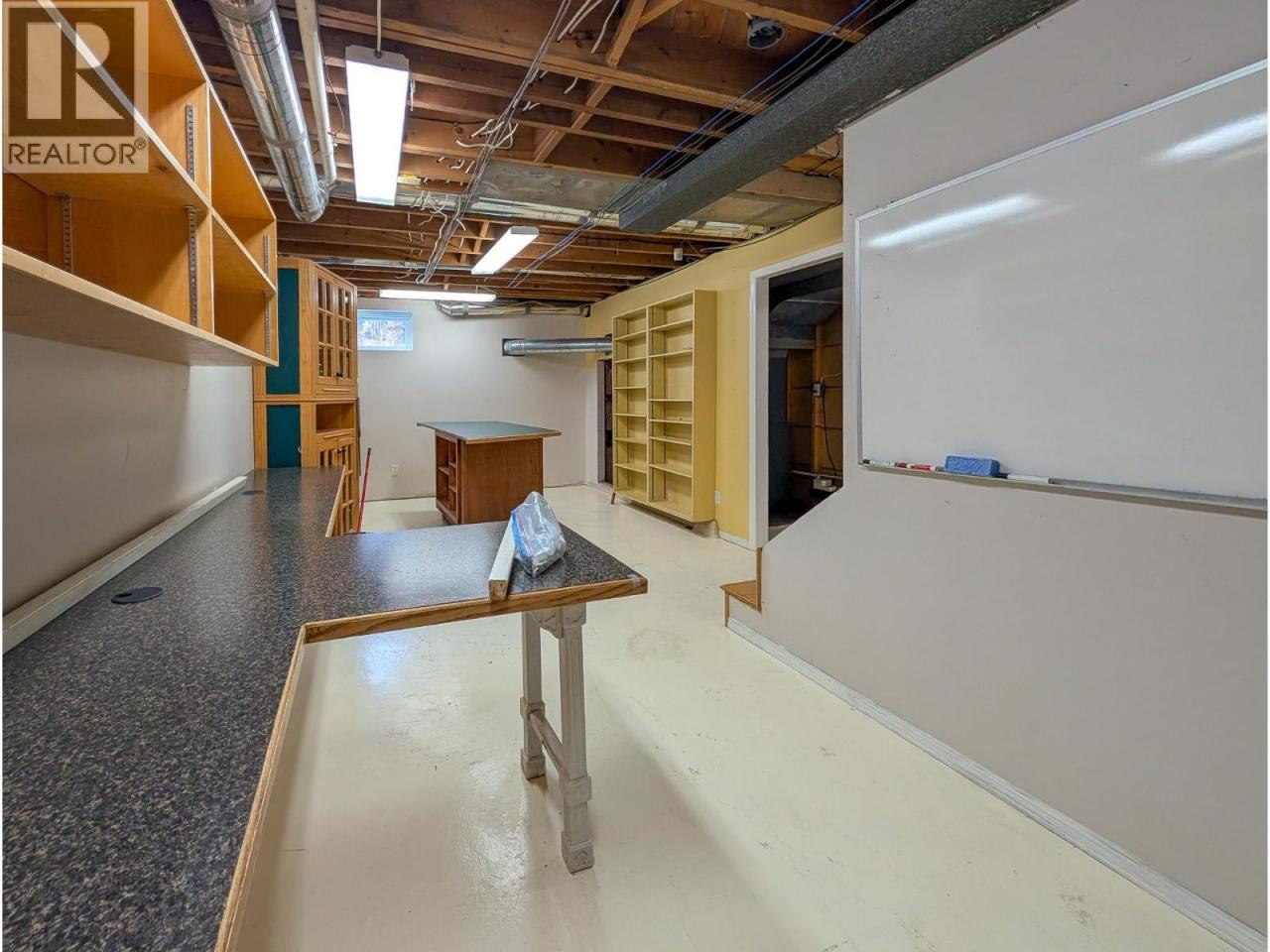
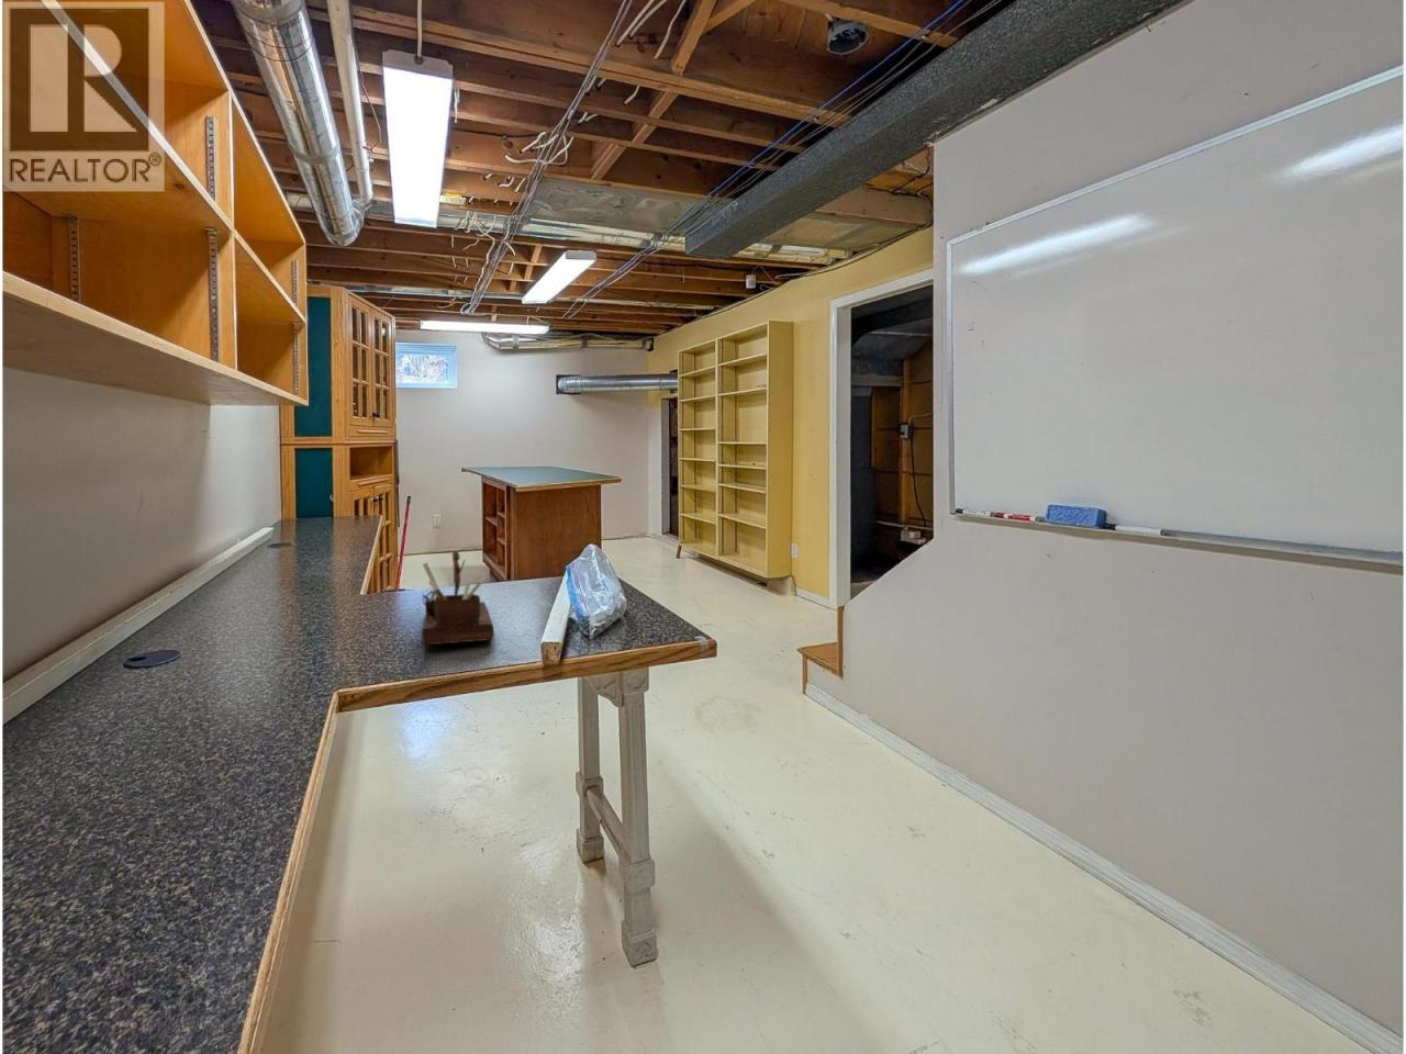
+ desk organizer [421,550,494,647]
